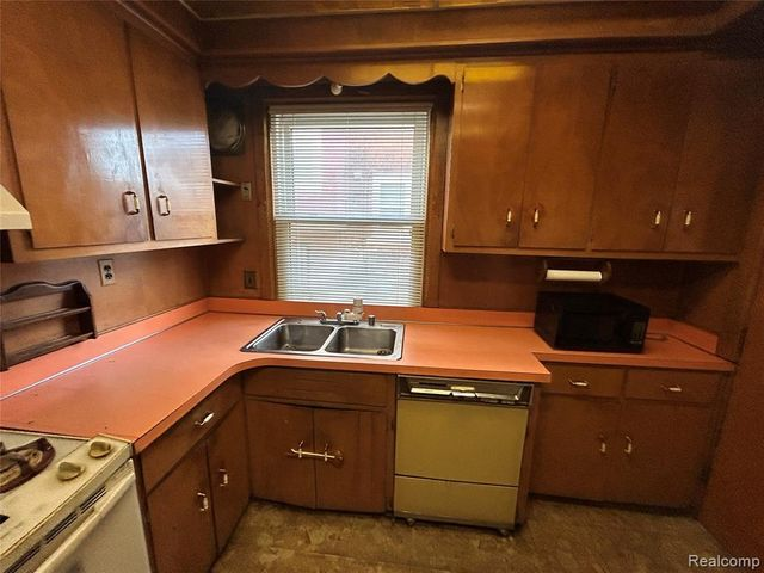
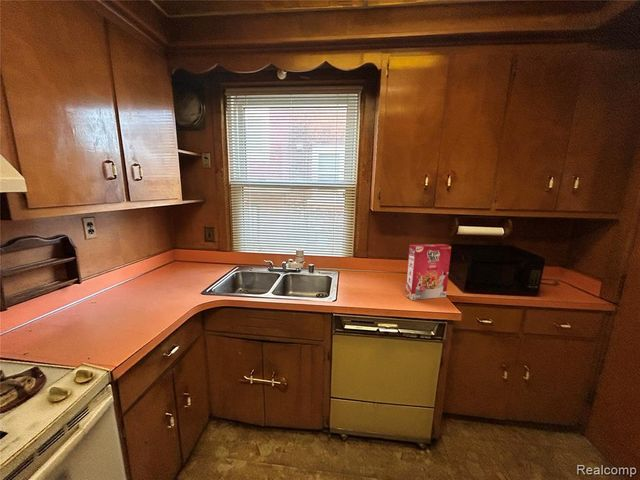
+ cereal box [404,243,452,301]
